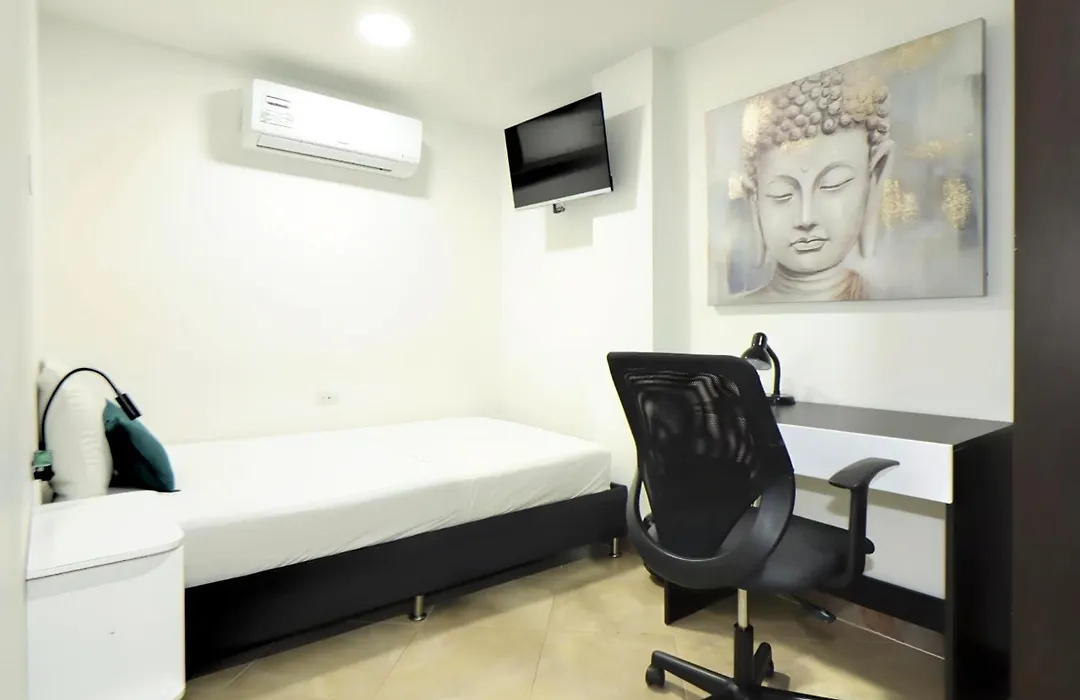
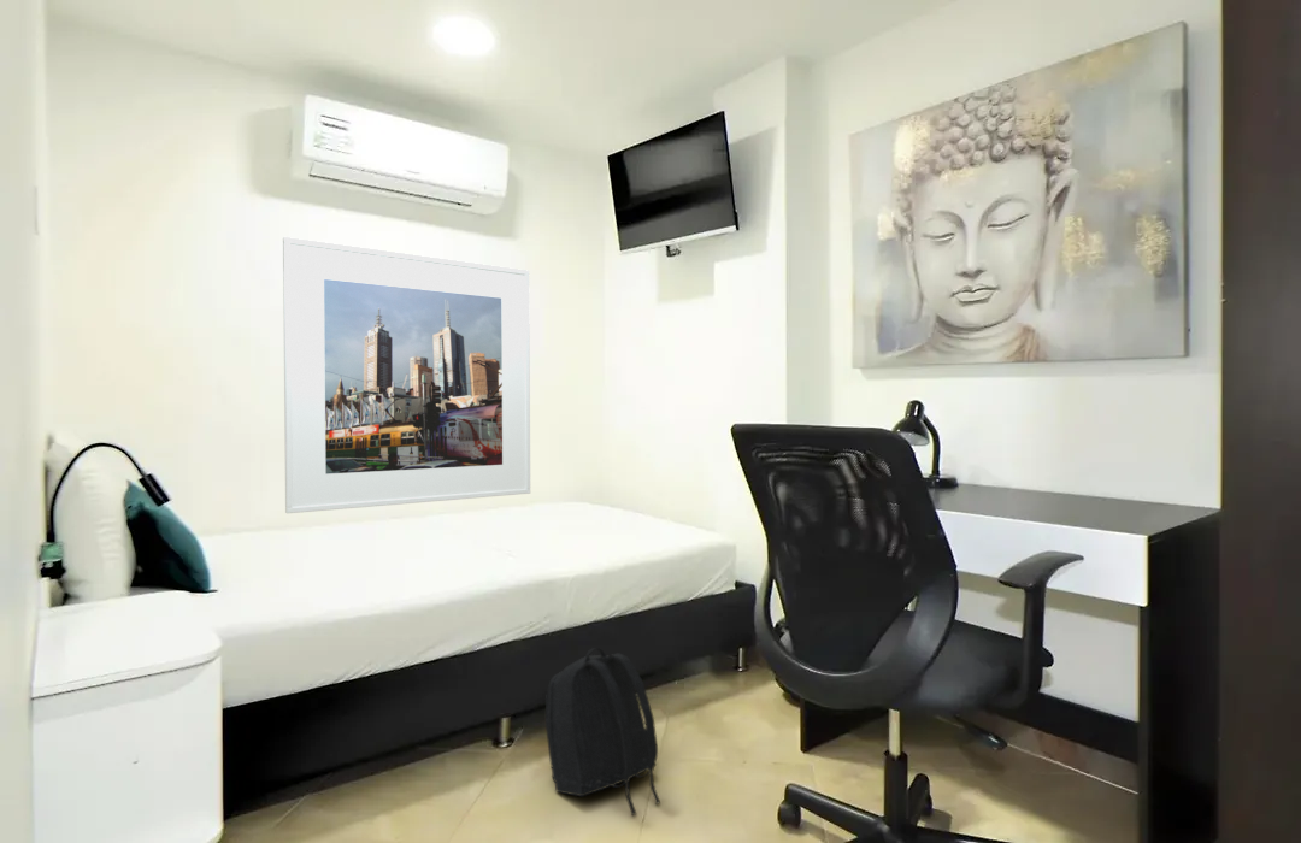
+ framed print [282,236,531,514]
+ backpack [544,647,661,817]
